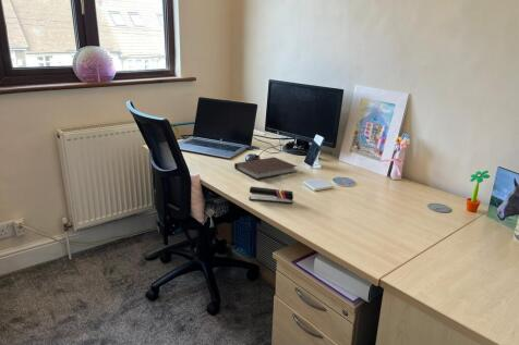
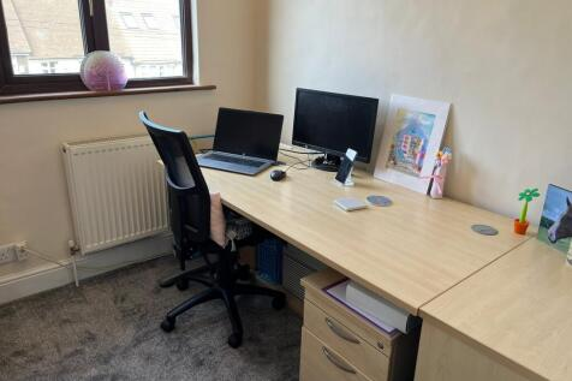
- notebook [233,157,298,181]
- stapler [248,186,294,205]
